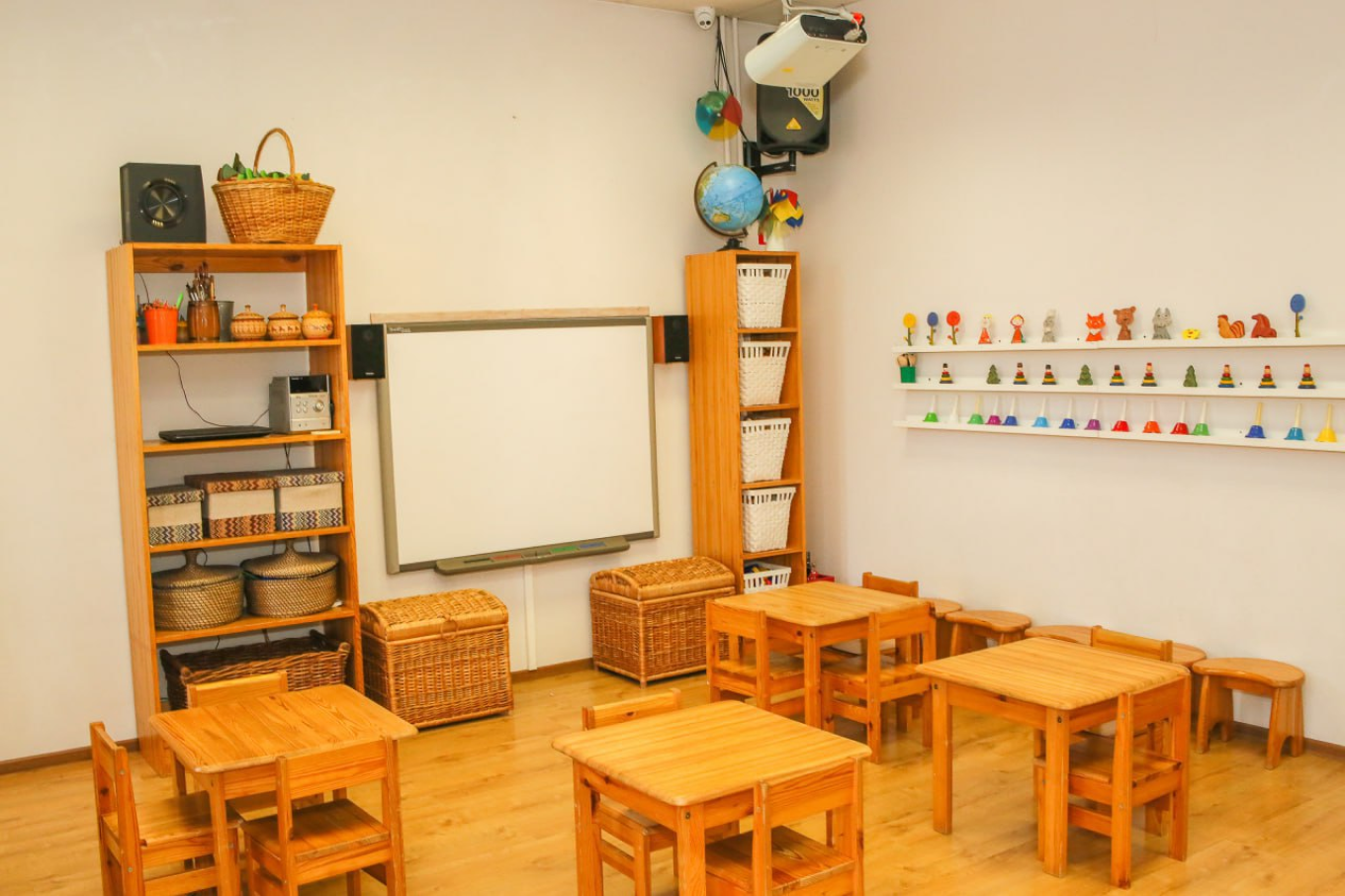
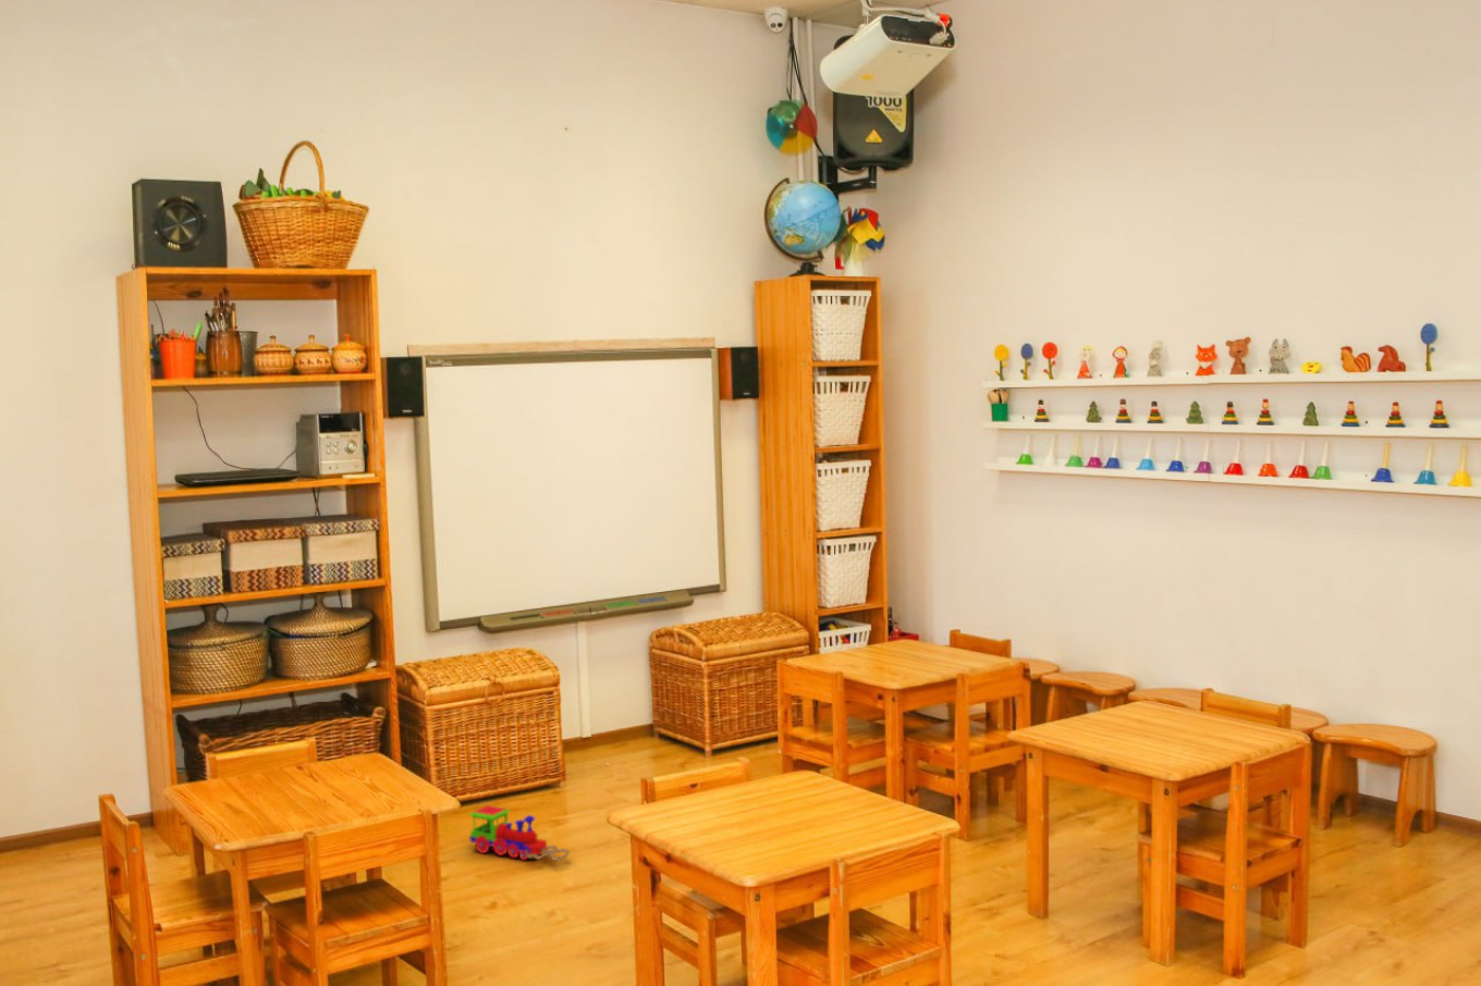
+ toy train [468,804,570,862]
